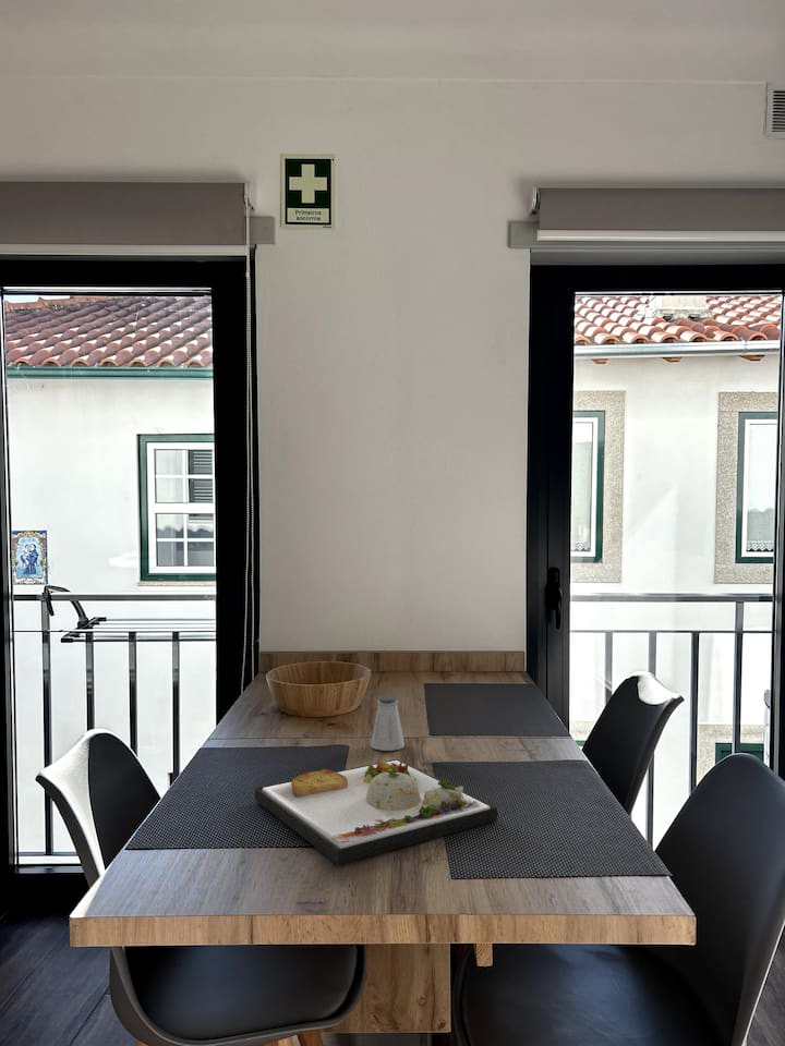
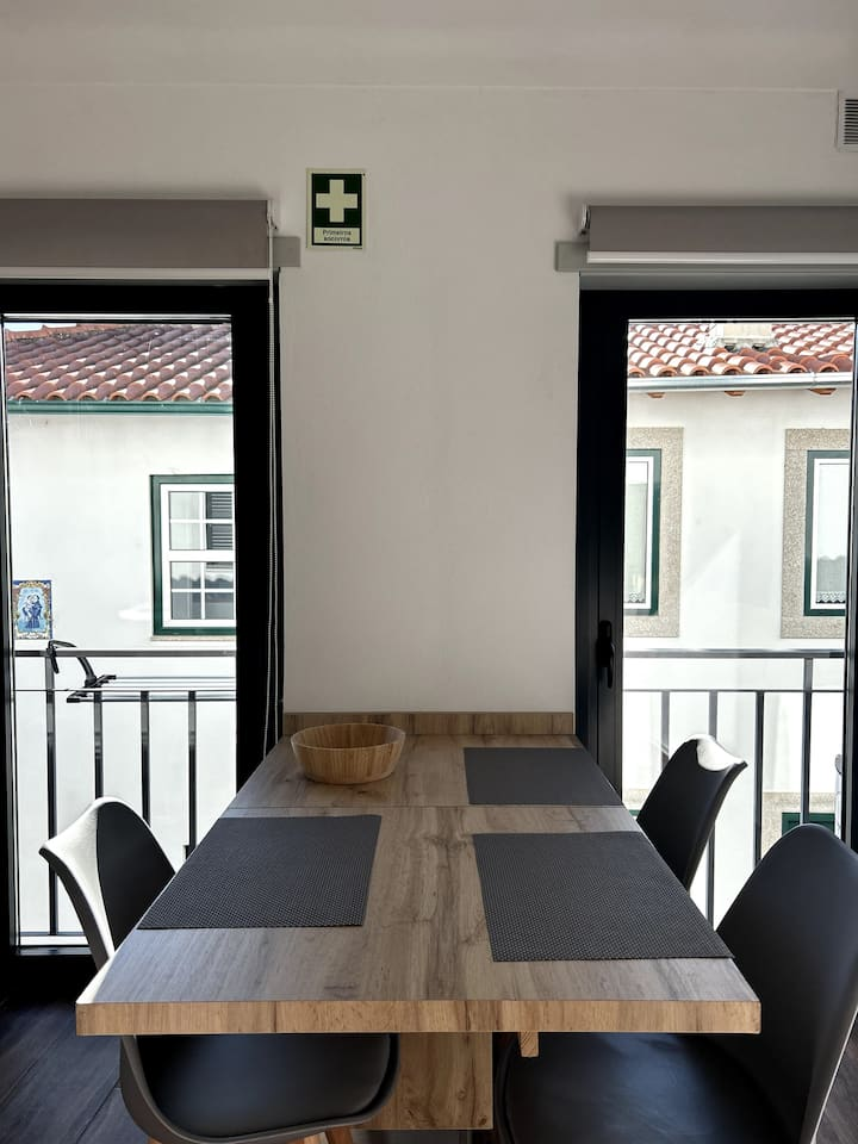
- dinner plate [254,758,499,866]
- saltshaker [370,695,406,752]
